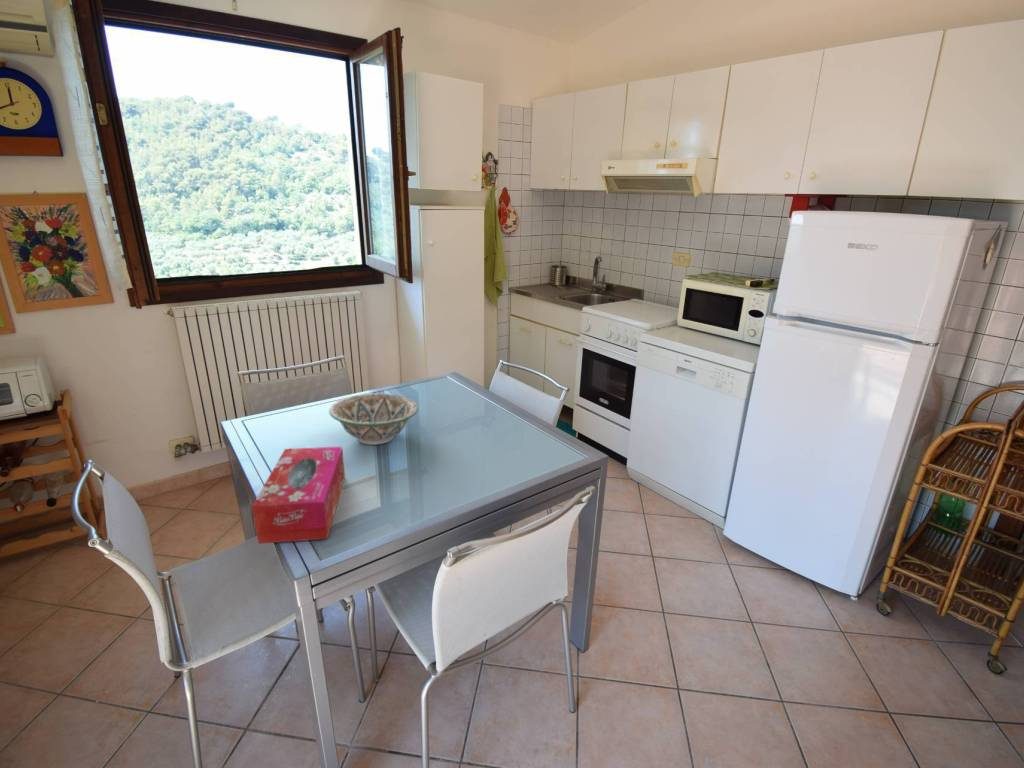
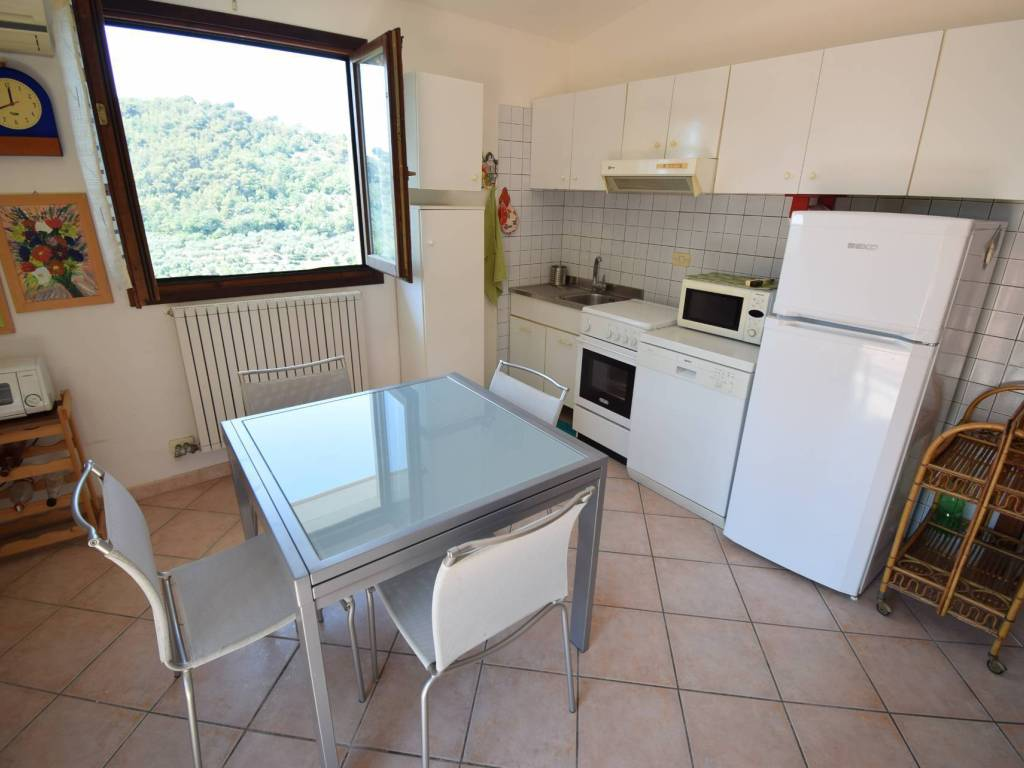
- decorative bowl [328,392,419,446]
- tissue box [251,445,346,545]
